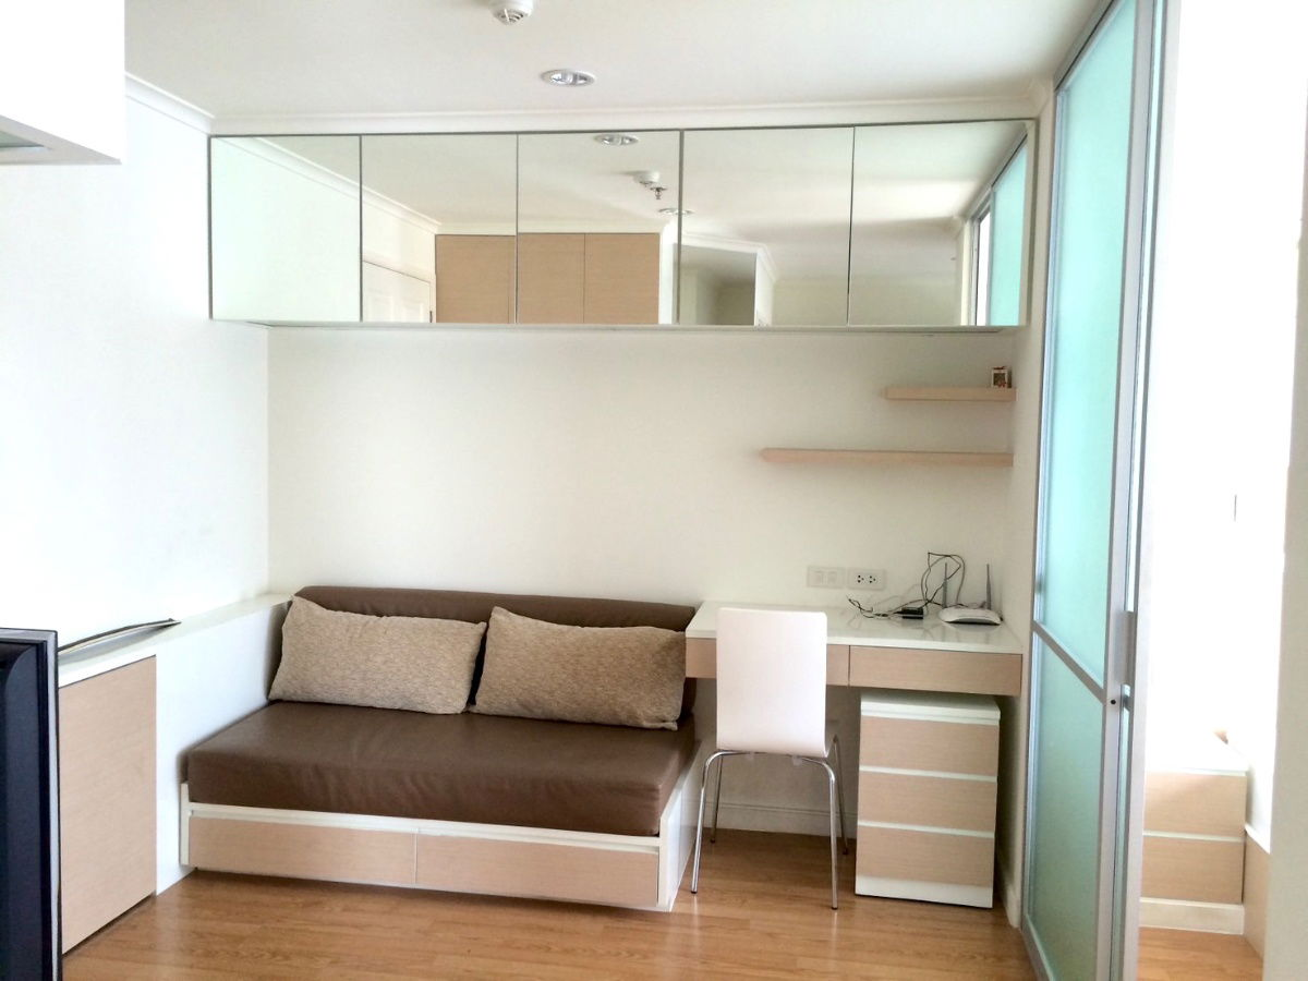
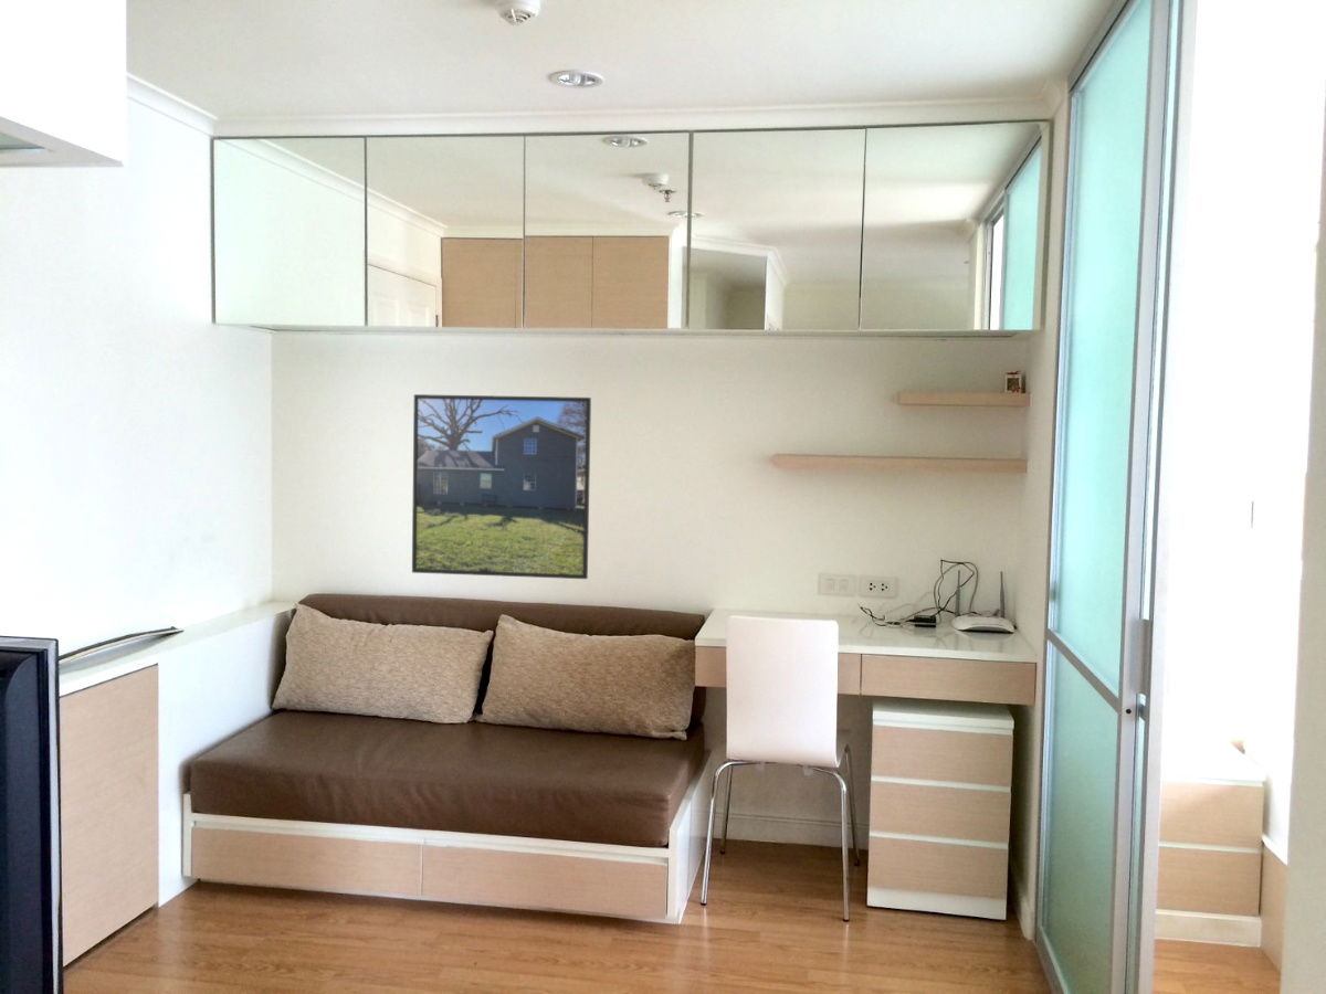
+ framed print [411,393,592,580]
